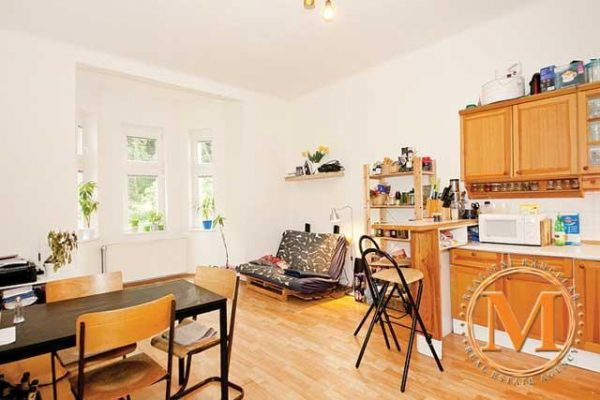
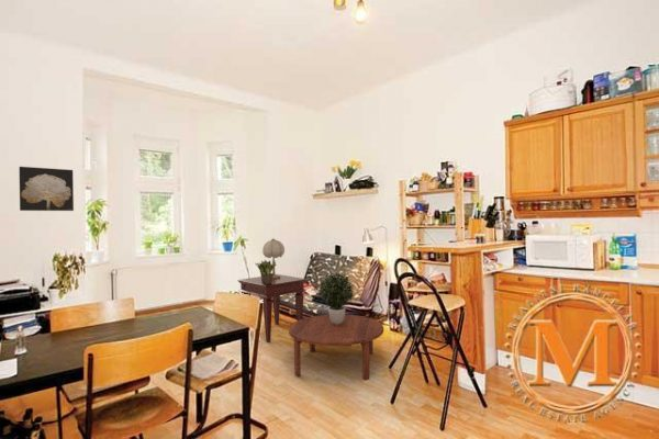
+ coffee table [288,314,384,381]
+ table lamp [261,237,286,279]
+ side table [237,273,308,344]
+ potted plant [317,271,355,326]
+ wall art [18,166,75,212]
+ potted plant [254,259,277,284]
